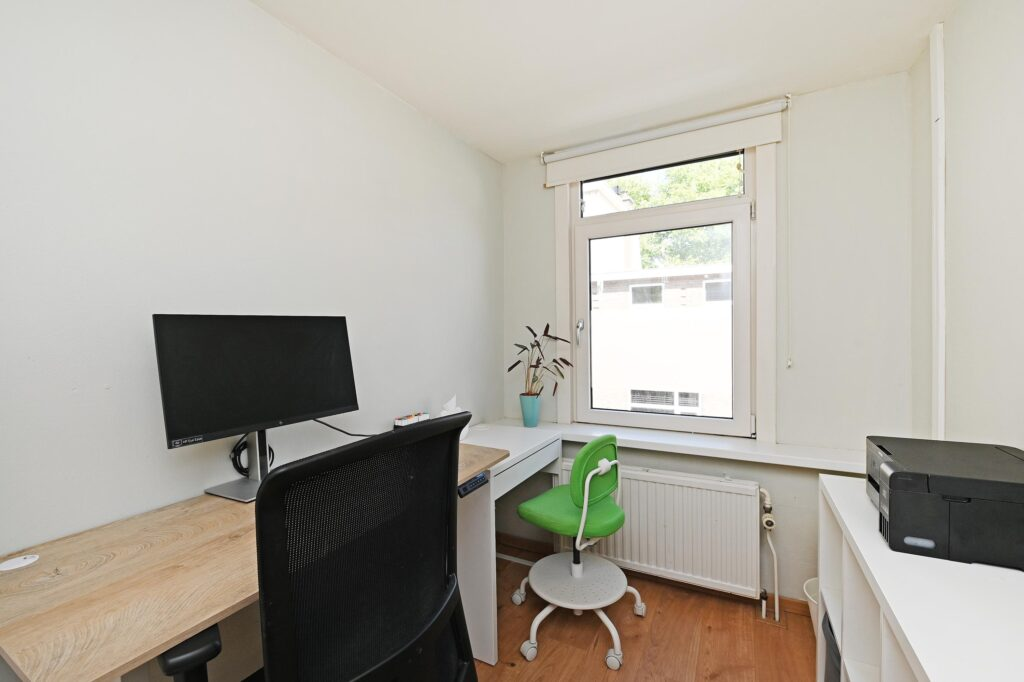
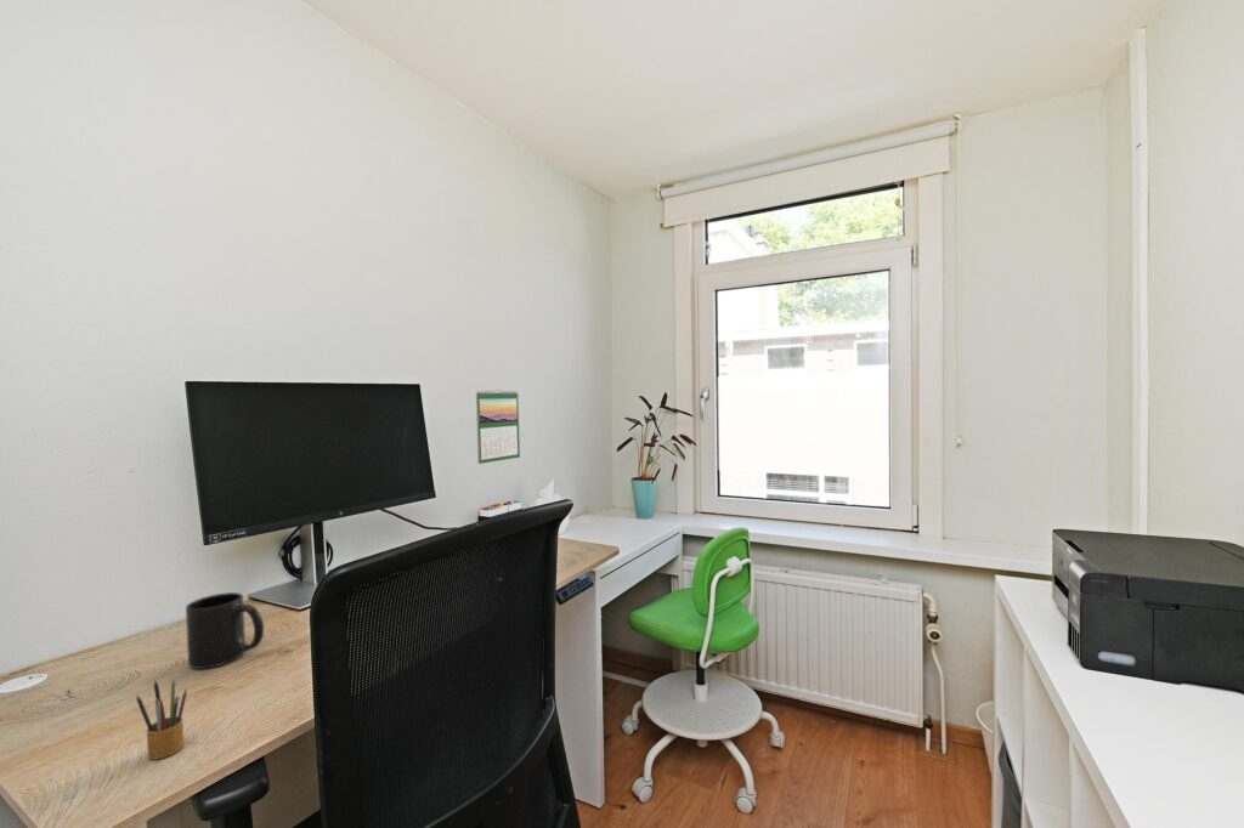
+ pencil box [135,679,188,761]
+ calendar [475,389,521,465]
+ mug [185,591,265,670]
